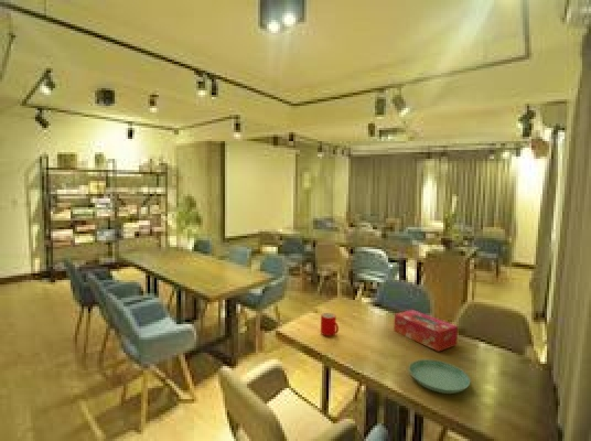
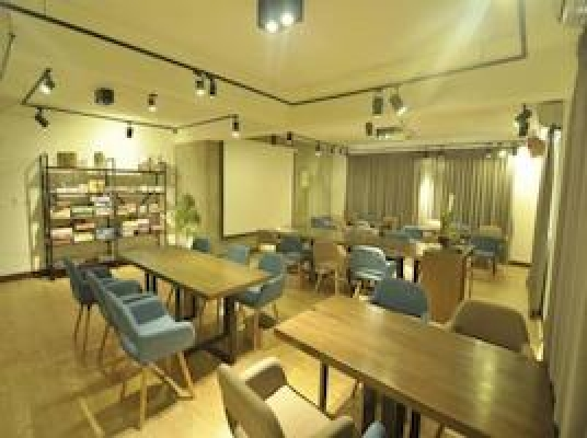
- saucer [408,358,471,395]
- cup [320,312,340,337]
- tissue box [393,309,459,353]
